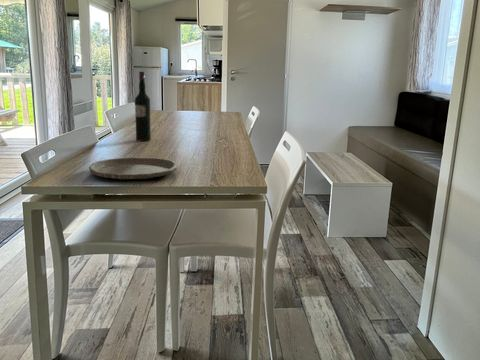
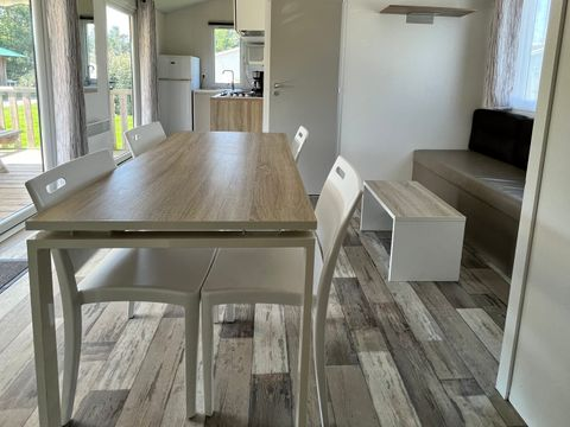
- wine bottle [134,71,152,142]
- plate [88,157,179,180]
